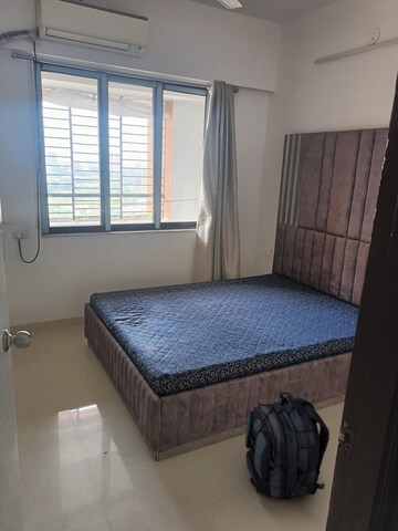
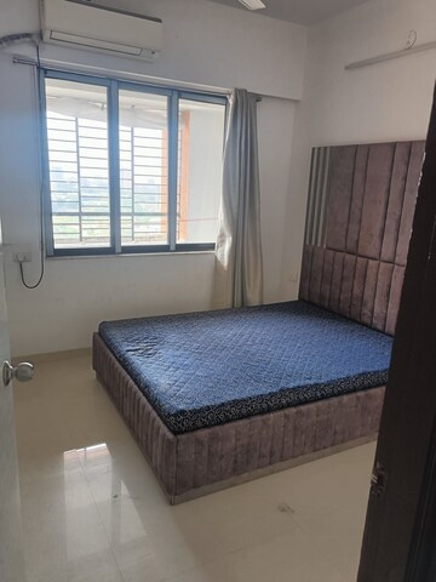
- backpack [244,391,331,500]
